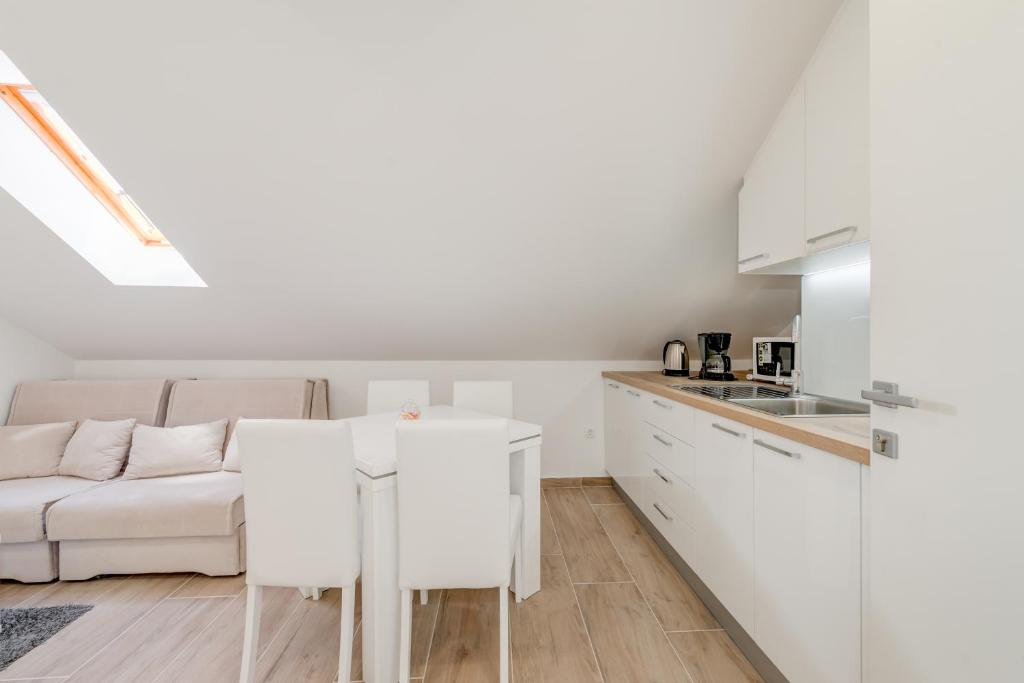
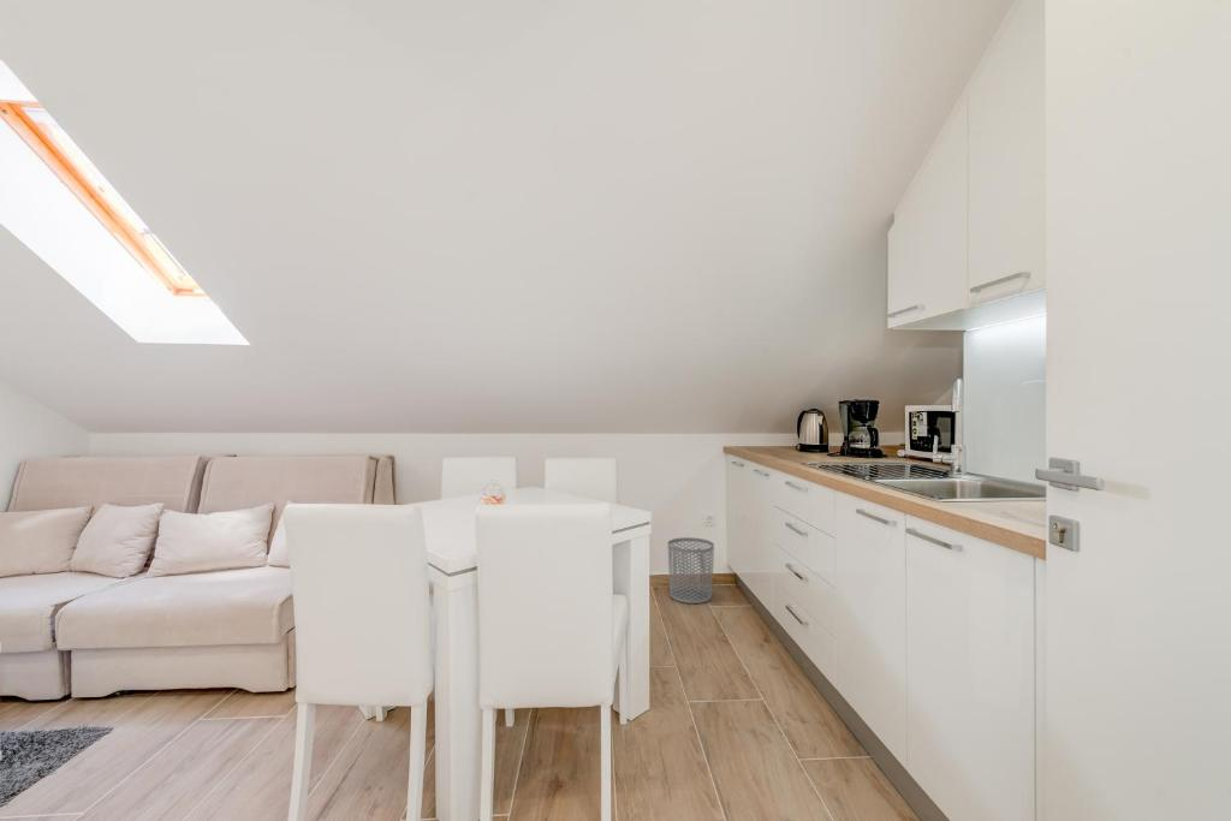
+ waste bin [667,536,715,605]
